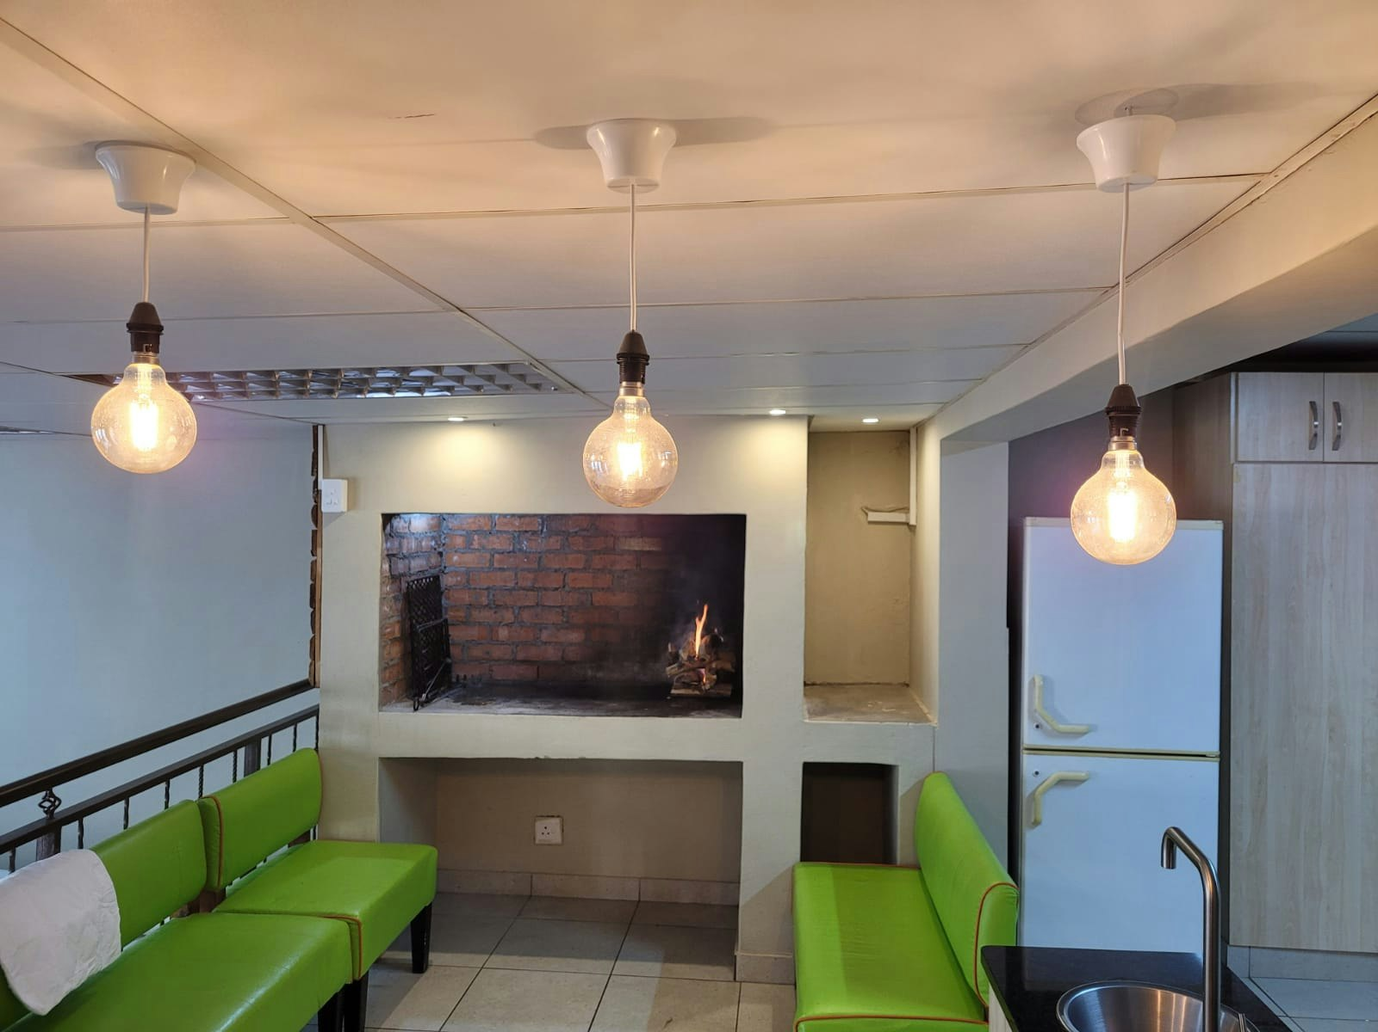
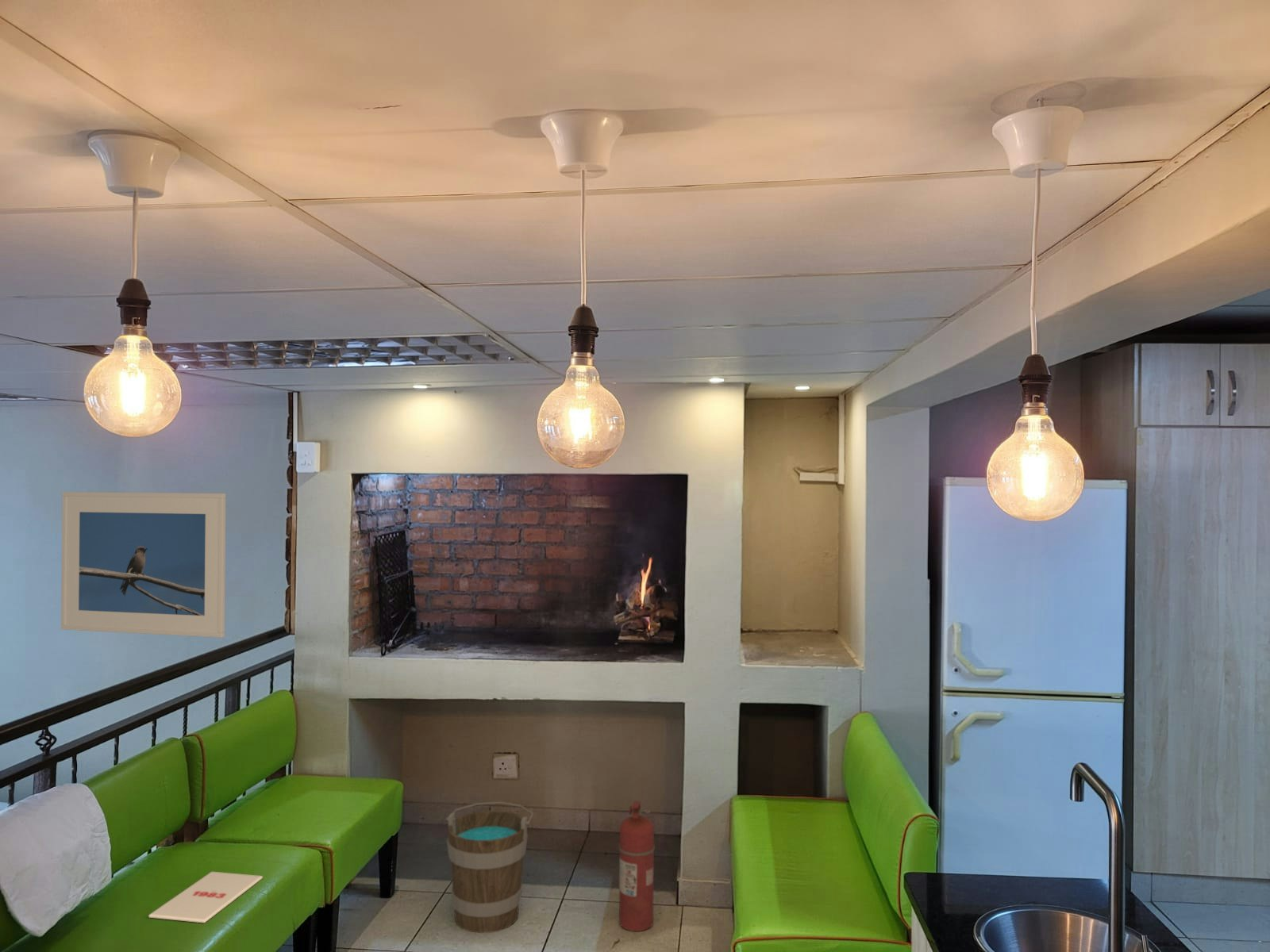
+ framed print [60,491,227,639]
+ magazine [148,871,264,923]
+ bucket [445,801,534,934]
+ fire extinguisher [618,800,656,932]
